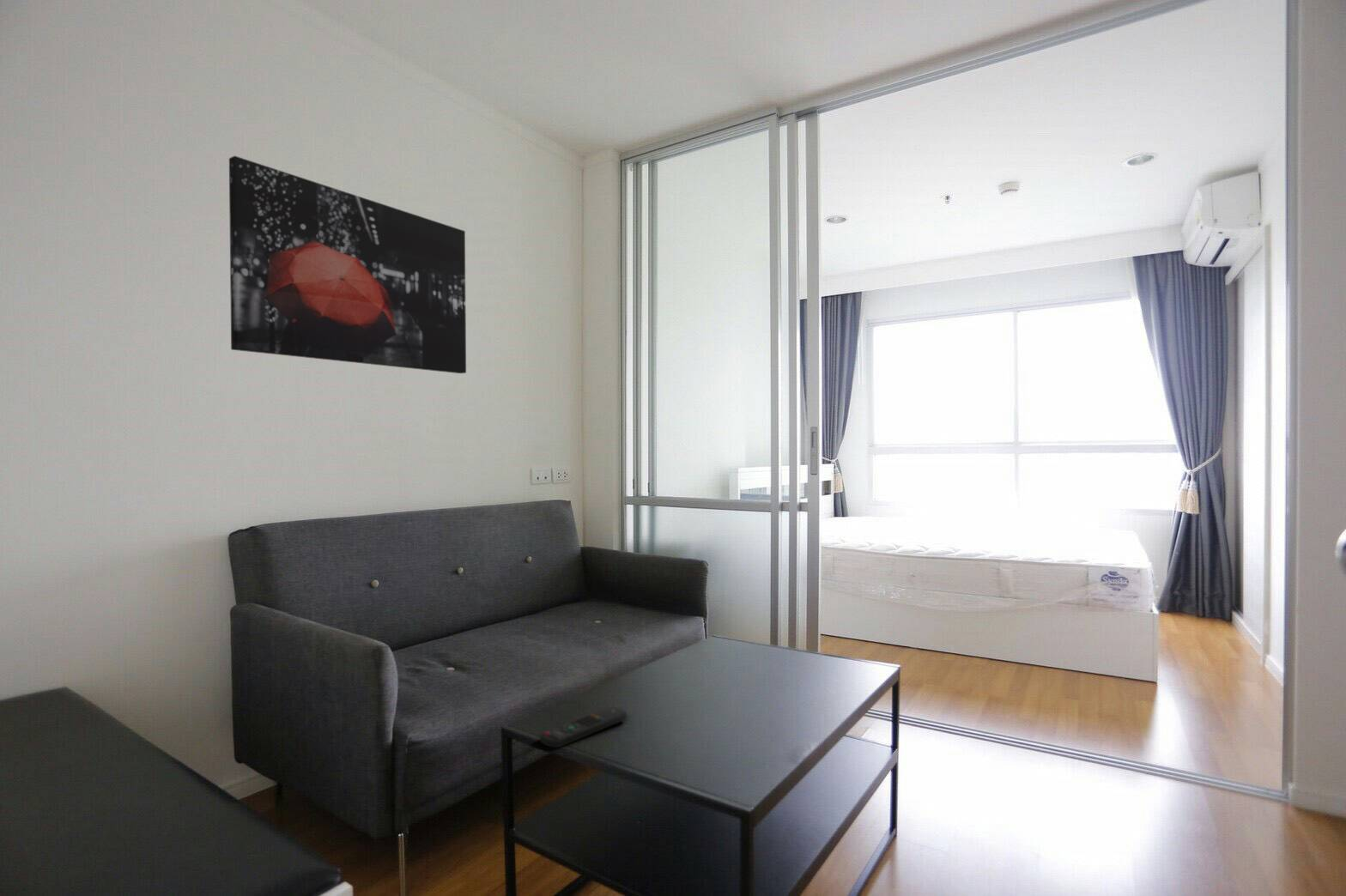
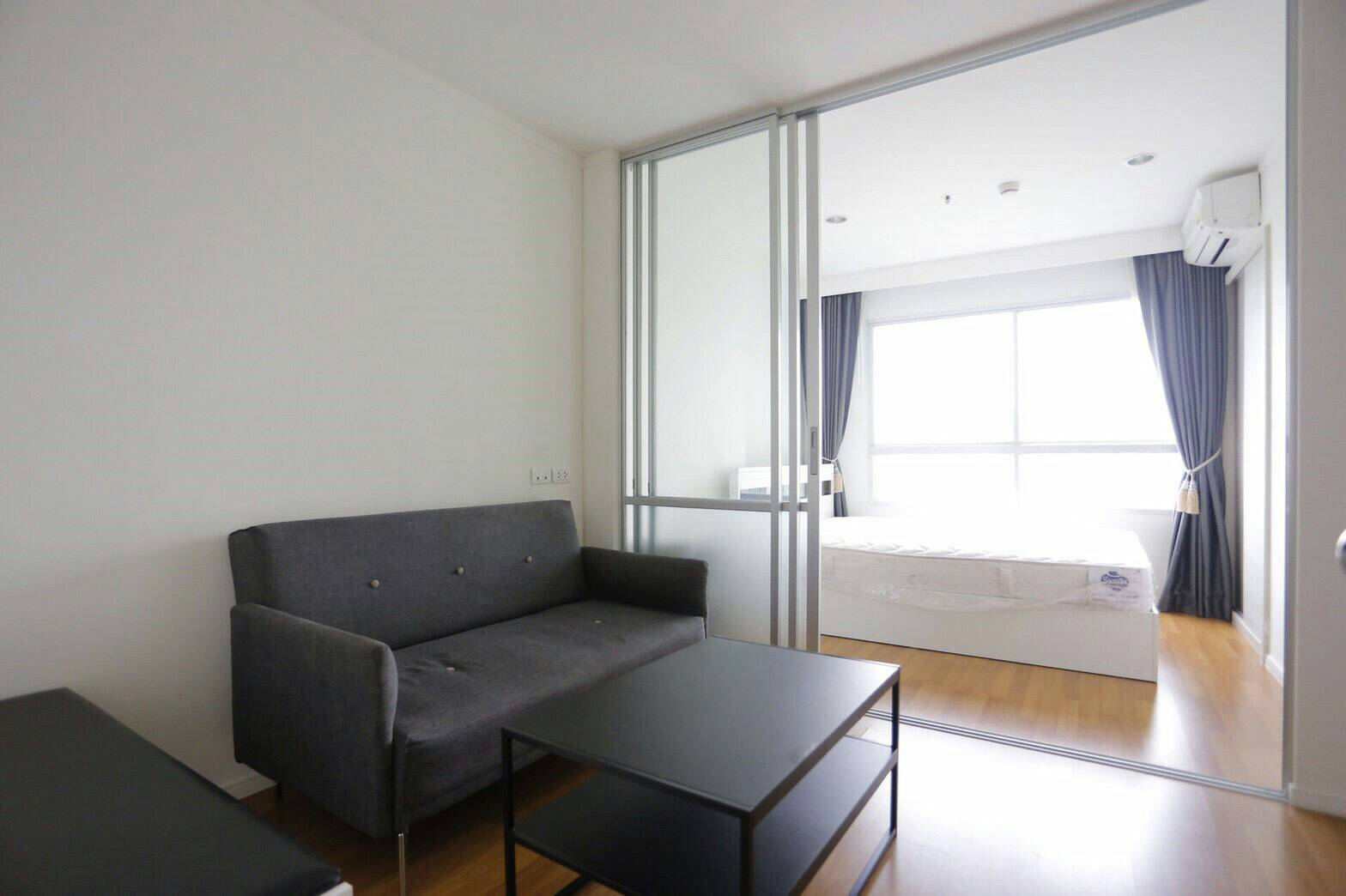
- remote control [539,705,628,748]
- wall art [228,155,467,374]
